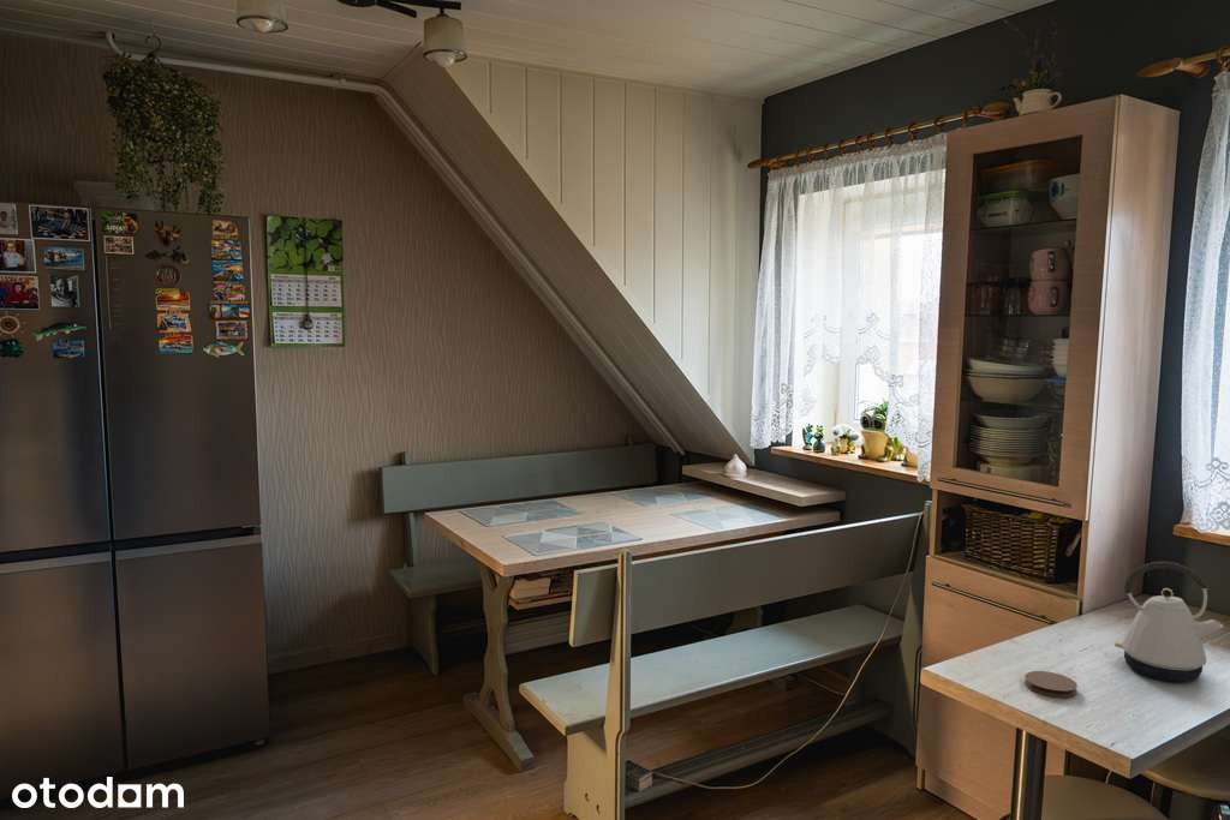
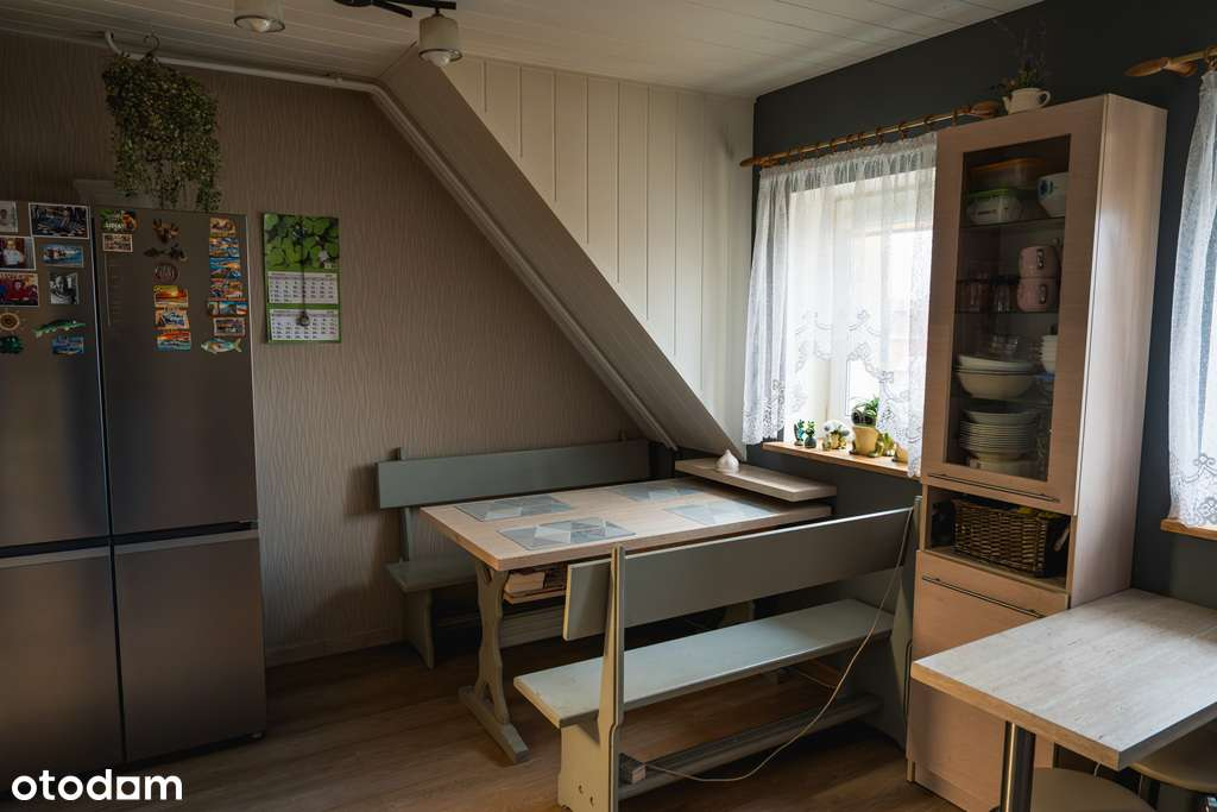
- kettle [1113,561,1224,682]
- coaster [1023,670,1079,699]
